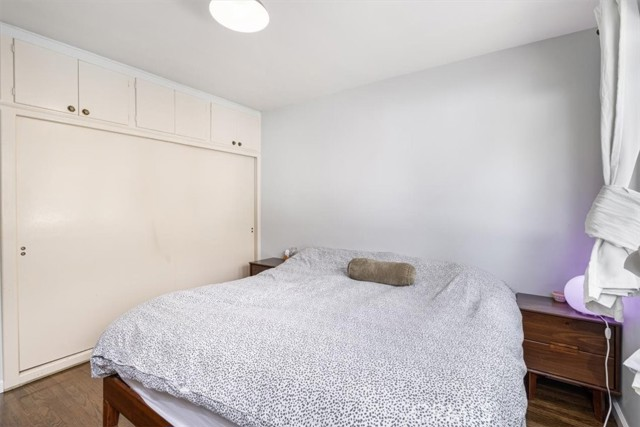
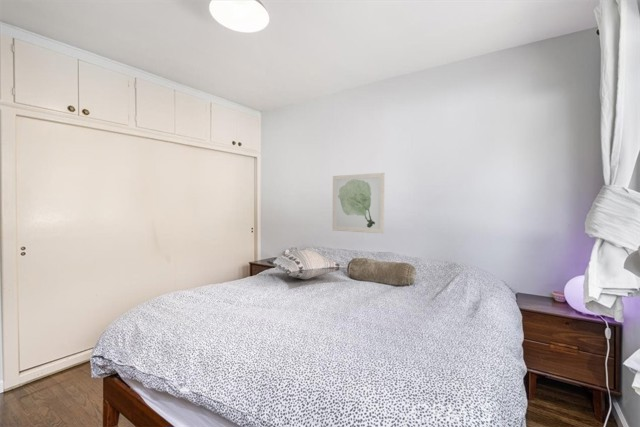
+ decorative pillow [266,249,345,281]
+ wall art [331,172,386,235]
